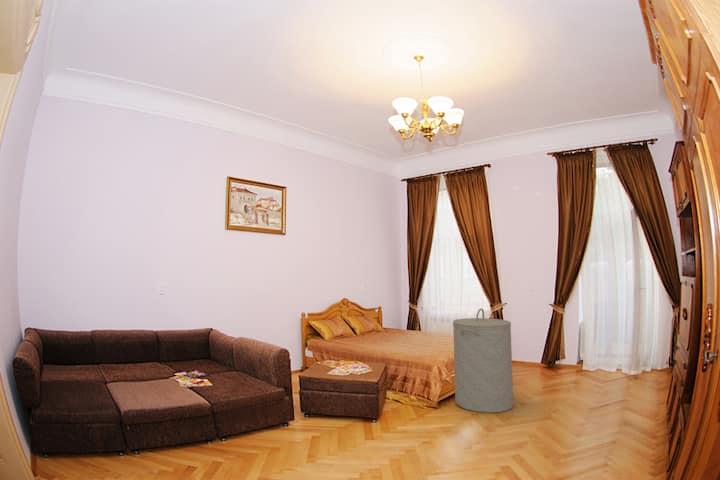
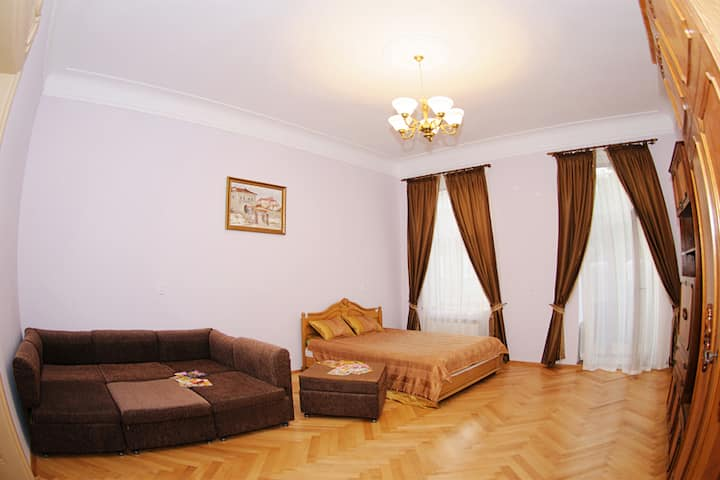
- laundry hamper [452,307,514,414]
